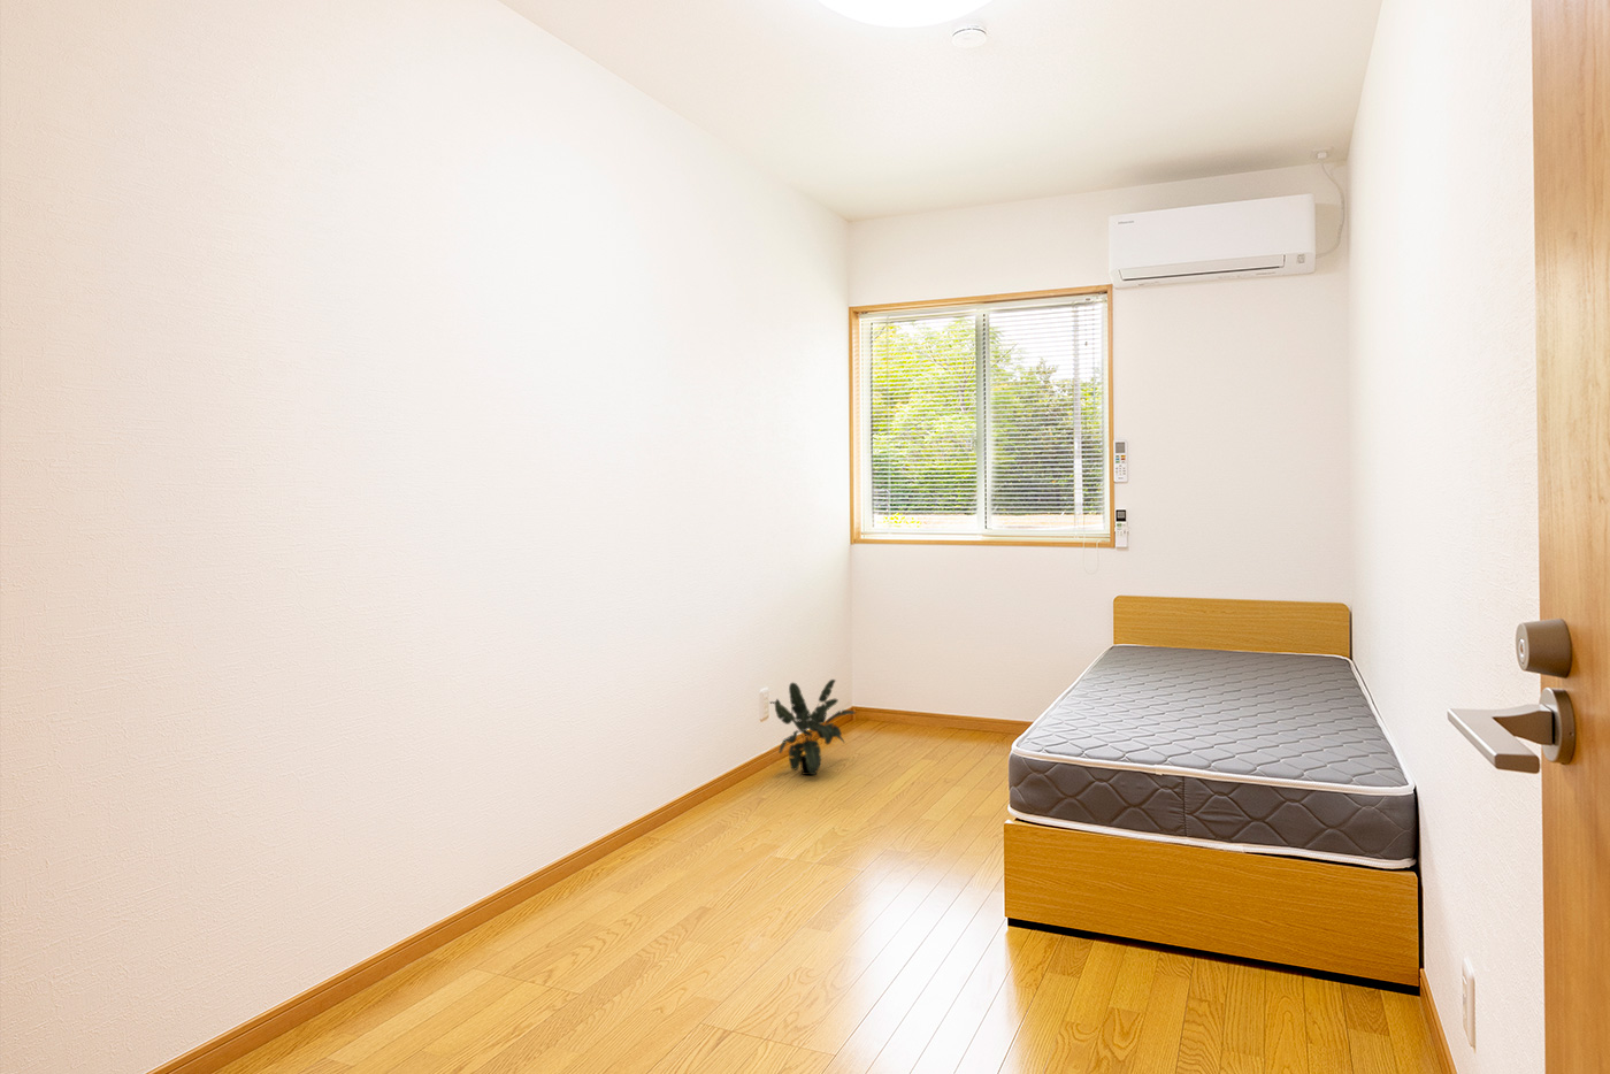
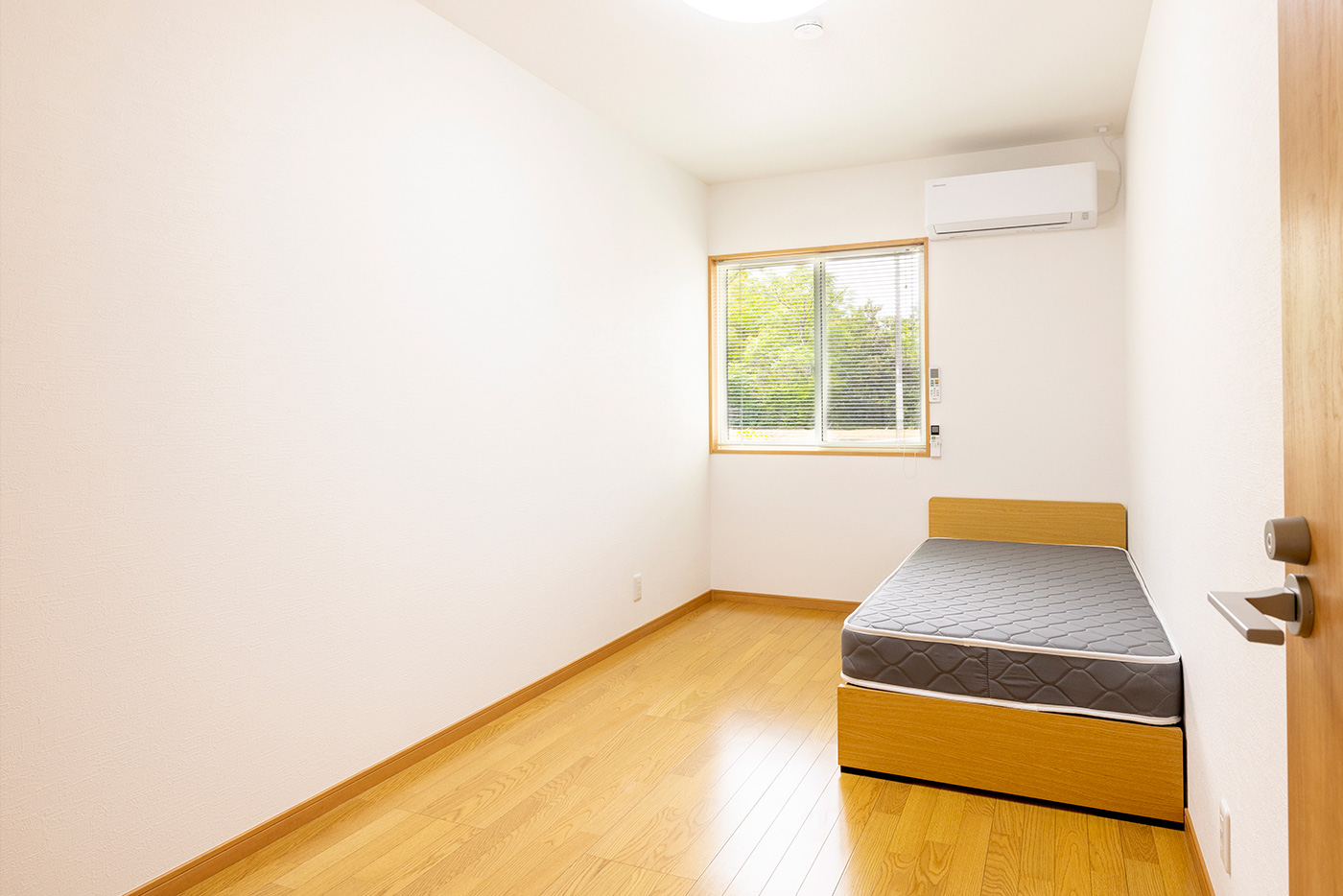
- potted plant [768,678,857,777]
